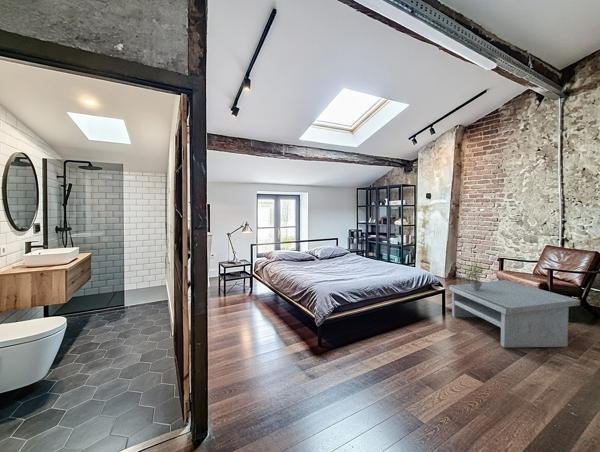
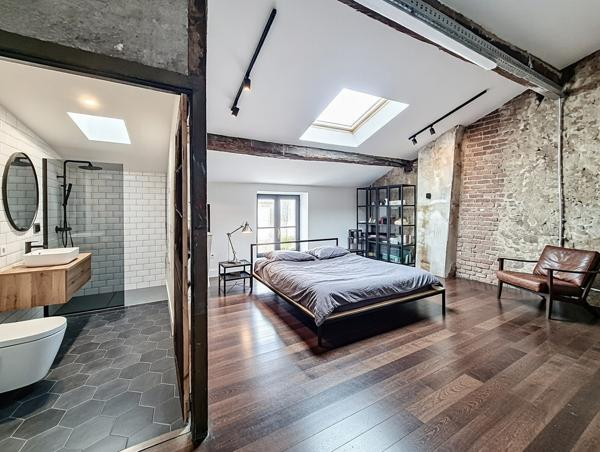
- potted plant [459,258,486,289]
- coffee table [448,279,581,348]
